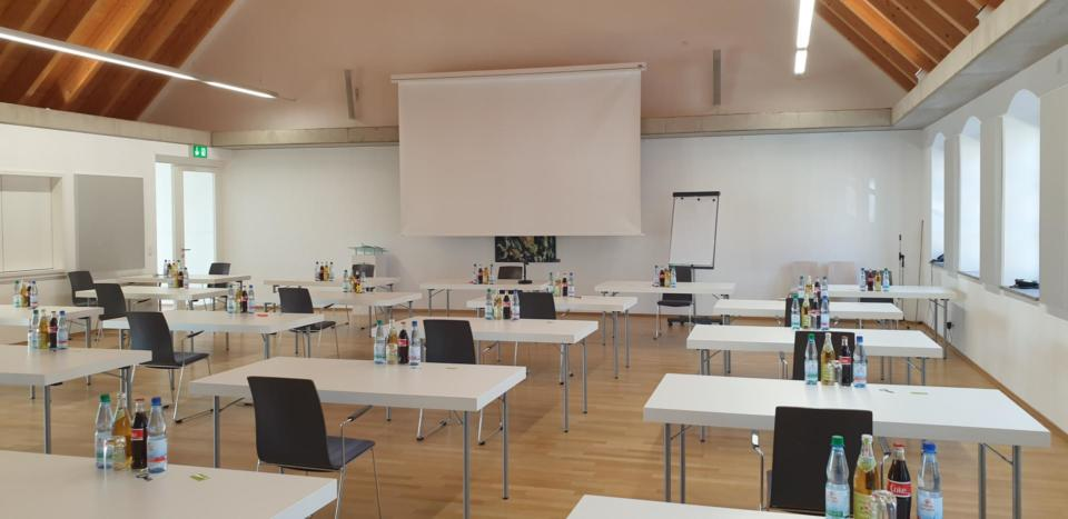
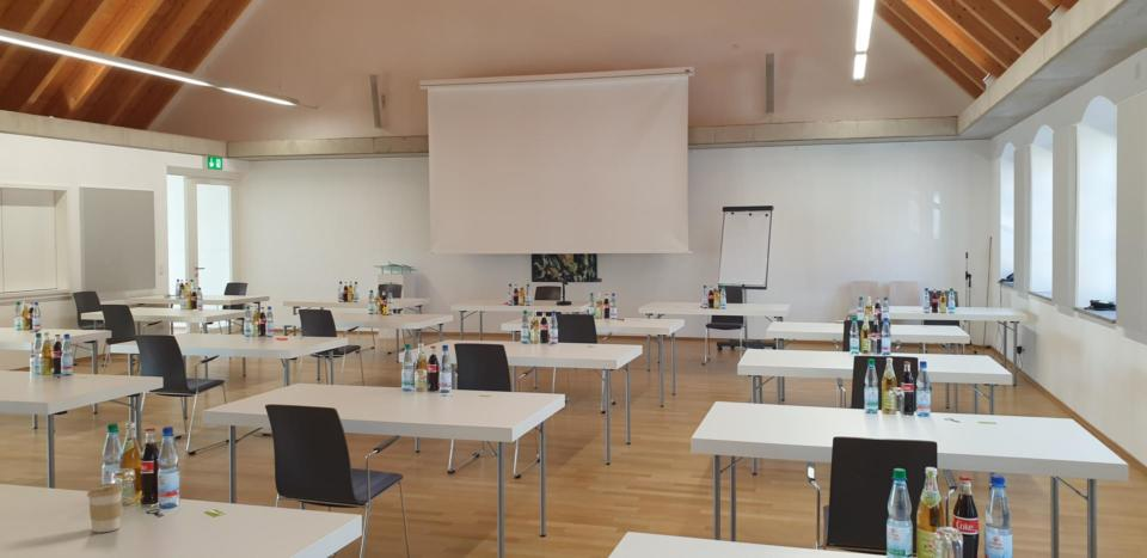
+ coffee cup [86,482,124,533]
